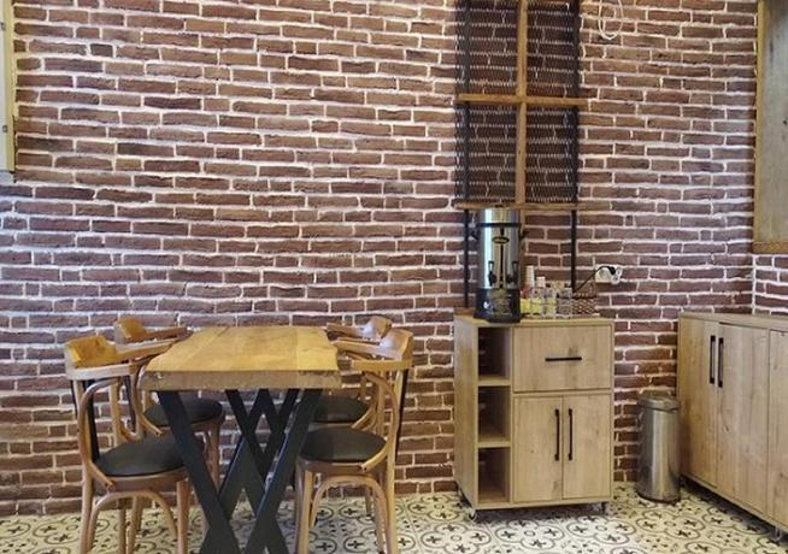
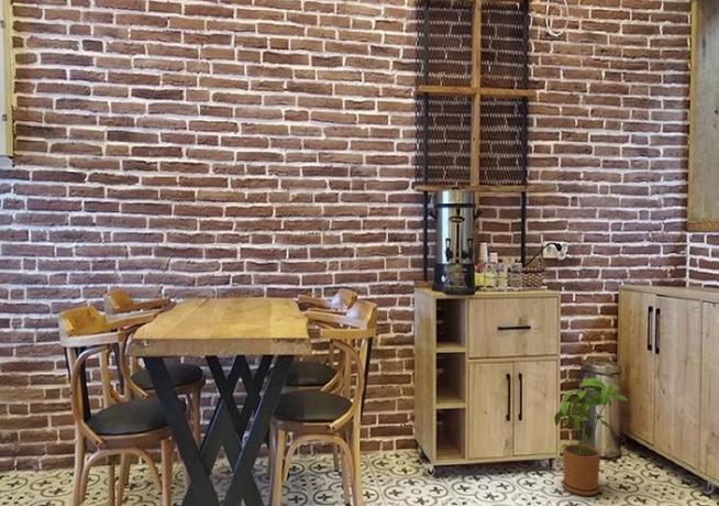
+ house plant [553,377,629,497]
